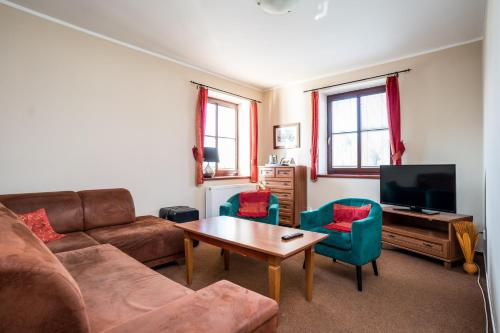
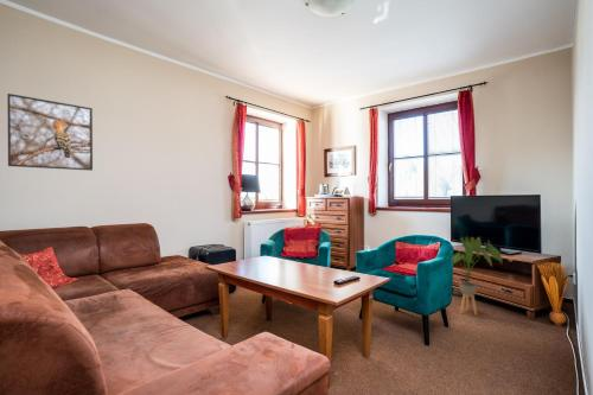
+ house plant [452,236,503,317]
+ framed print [6,93,94,172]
